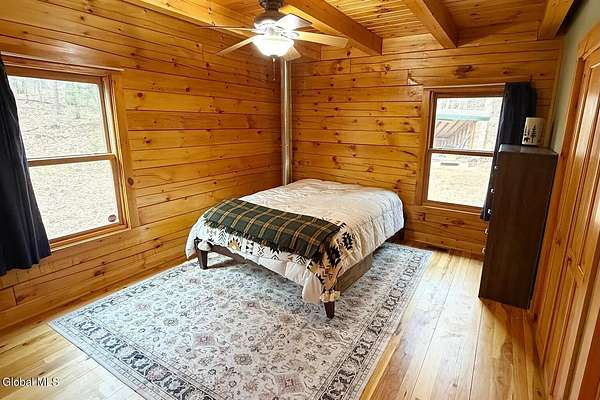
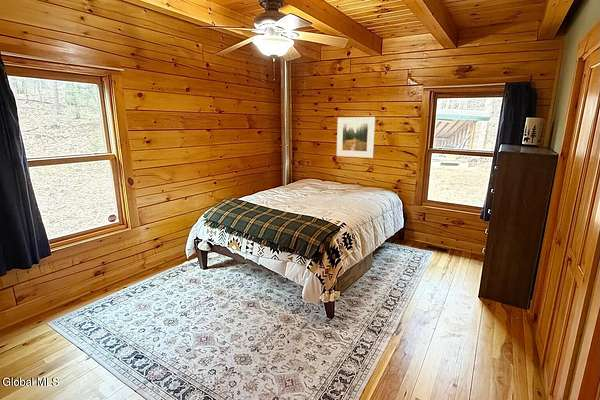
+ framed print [336,116,376,159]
